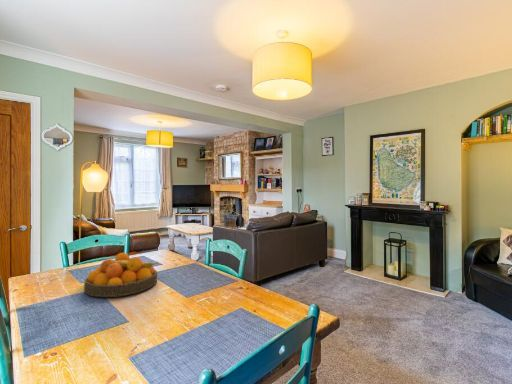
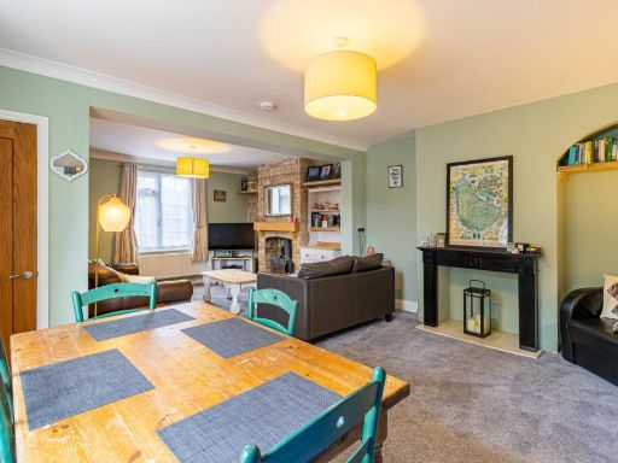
- fruit bowl [83,252,159,298]
